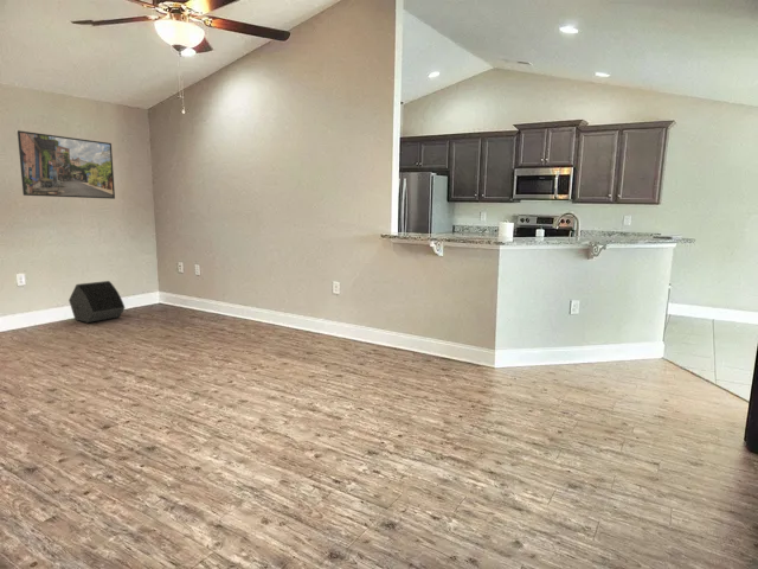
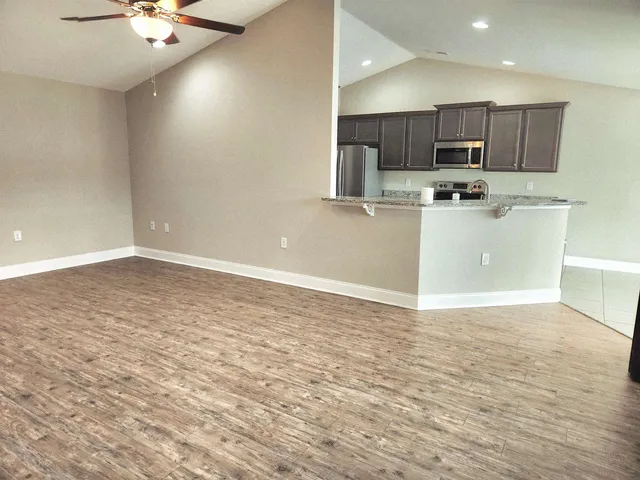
- speaker [68,280,126,324]
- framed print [17,129,116,200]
